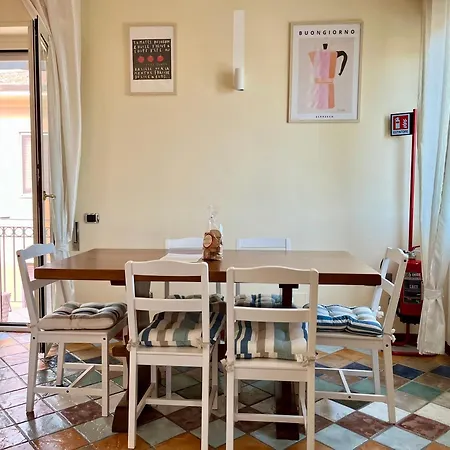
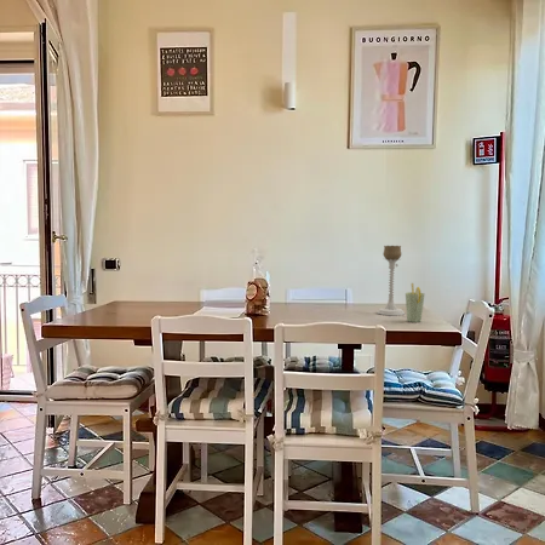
+ candle holder [375,245,406,316]
+ cup [405,282,426,323]
